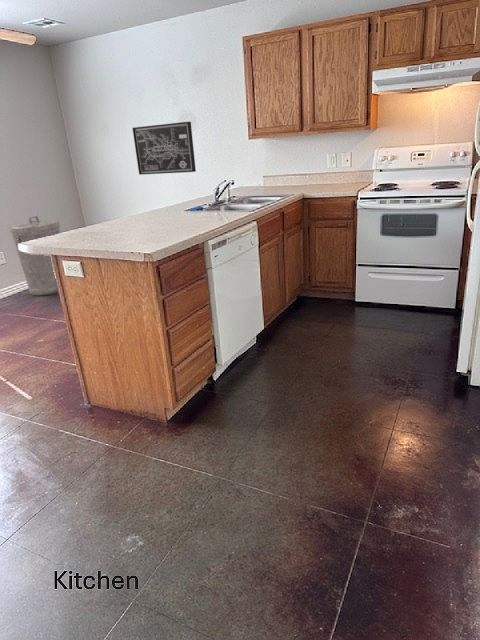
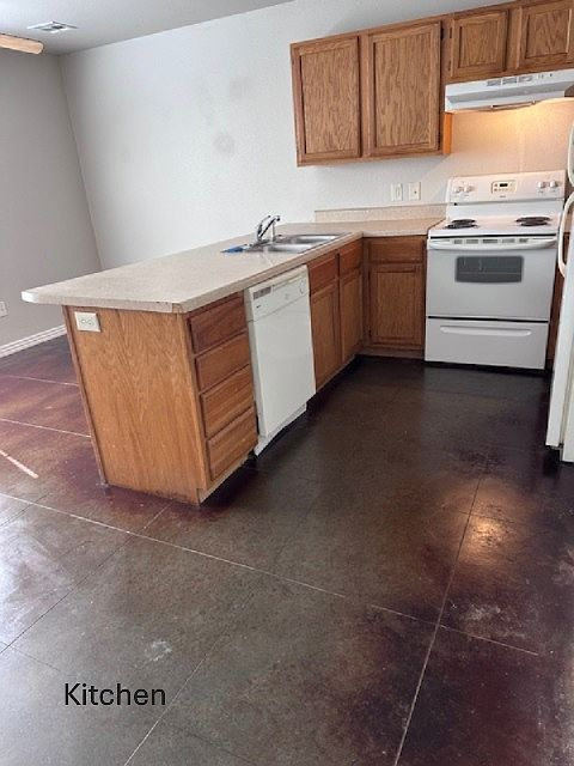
- wall art [131,121,197,176]
- trash can [9,215,61,296]
